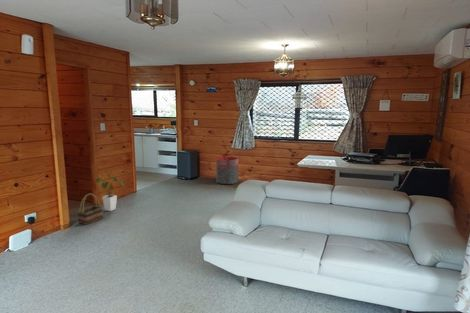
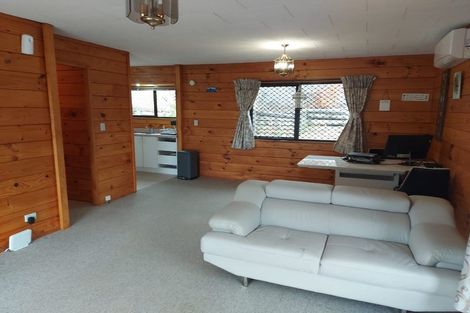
- basket [76,193,104,226]
- trash can [215,156,239,185]
- house plant [94,172,126,212]
